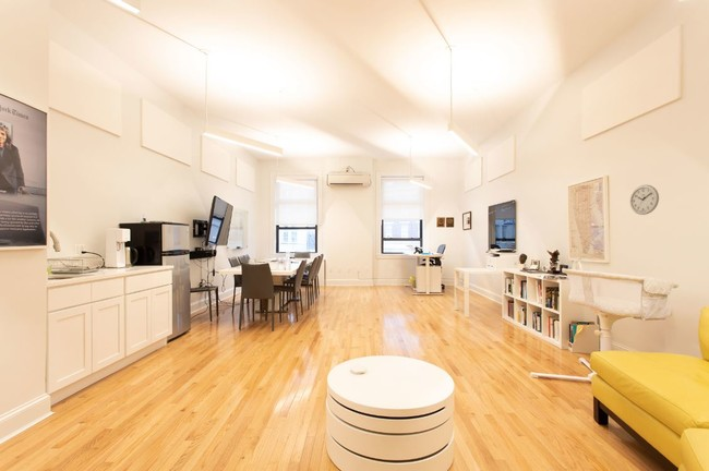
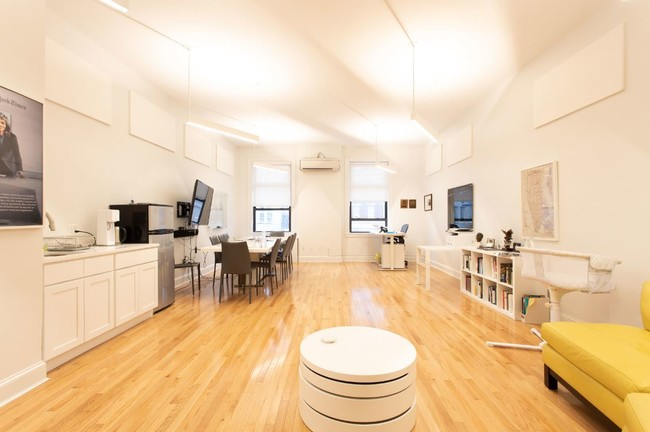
- wall clock [629,184,660,216]
